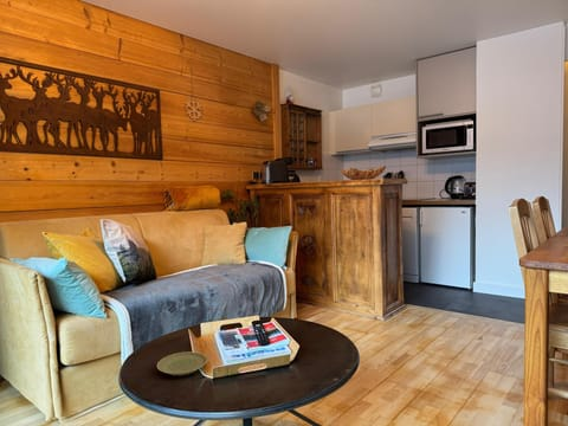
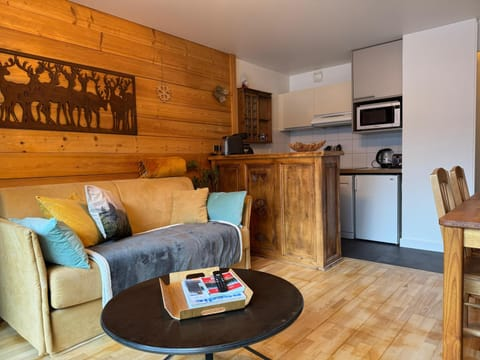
- plate [156,351,208,376]
